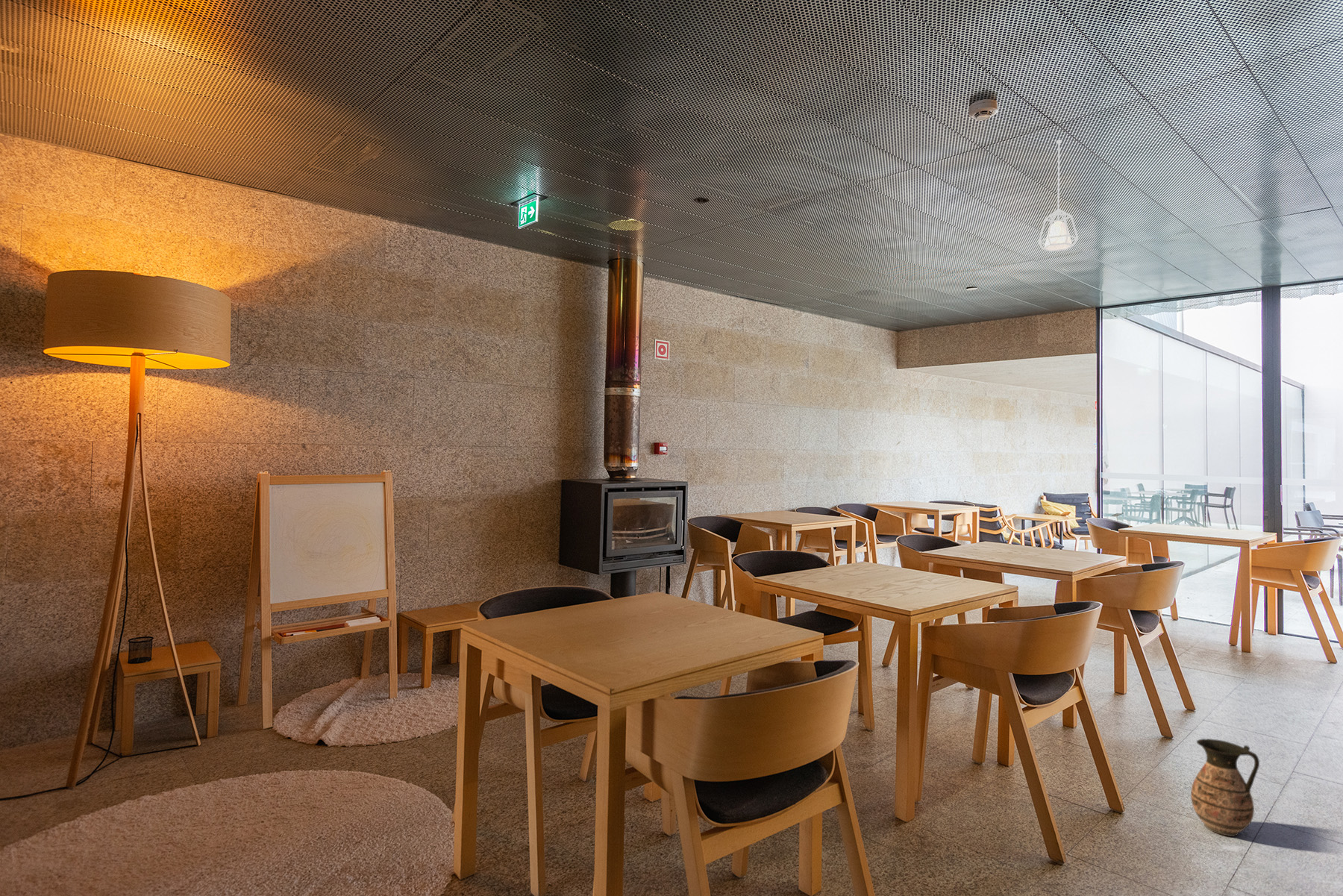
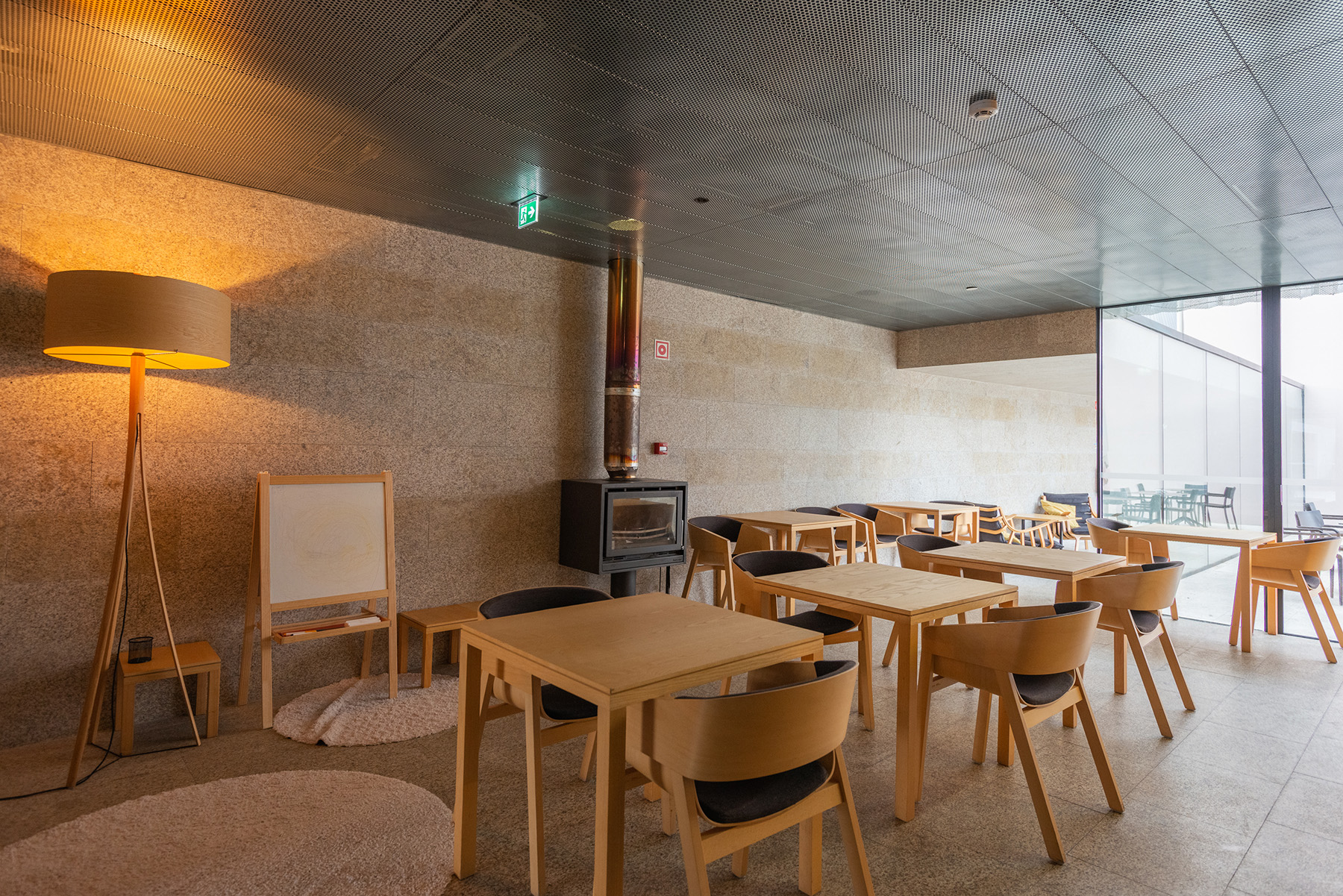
- ceramic jug [1190,738,1260,837]
- pendant lamp [1037,139,1079,252]
